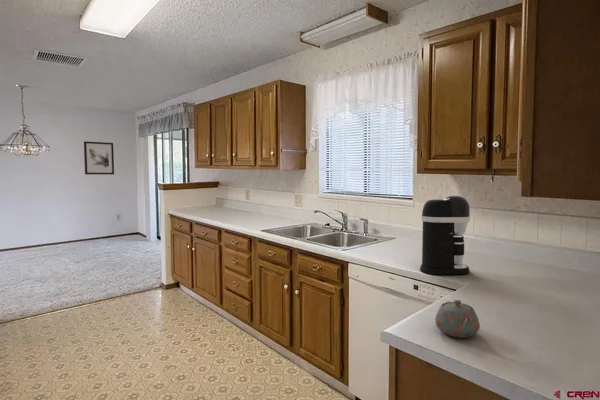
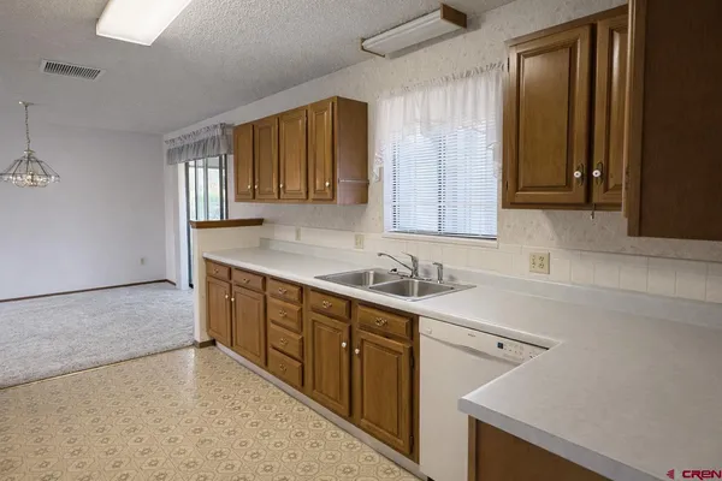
- coffee maker [419,195,471,276]
- wall art [83,140,115,175]
- teapot [434,299,481,339]
